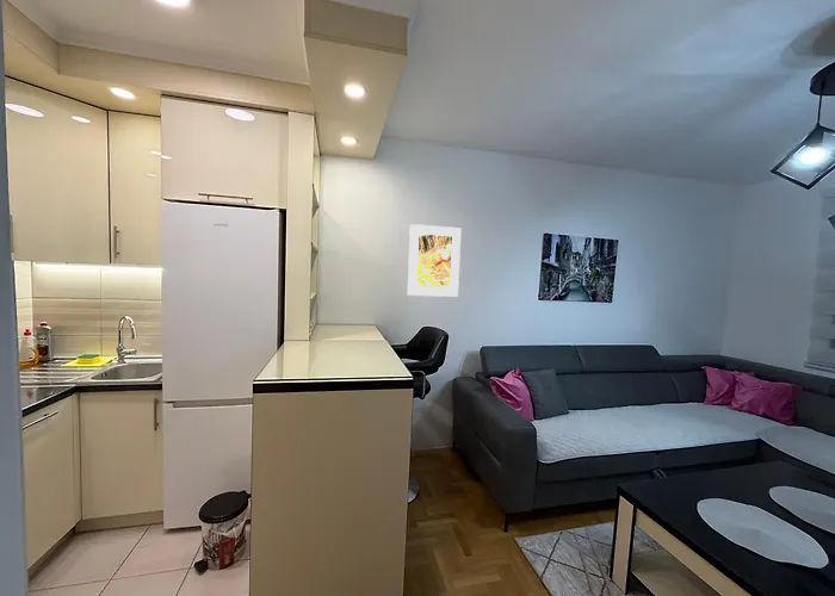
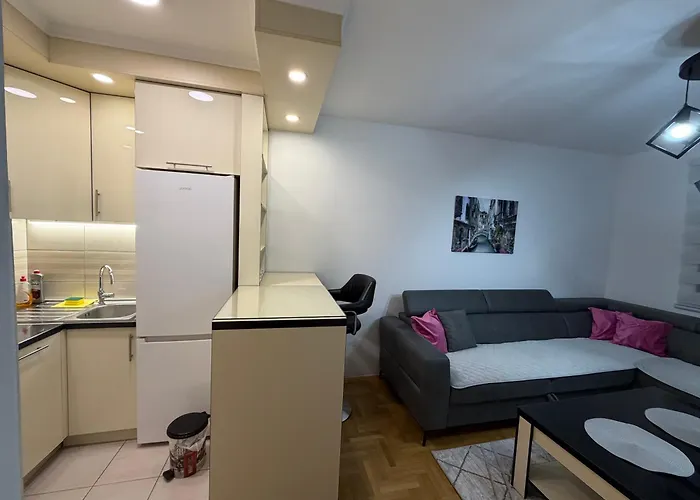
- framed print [407,223,463,298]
